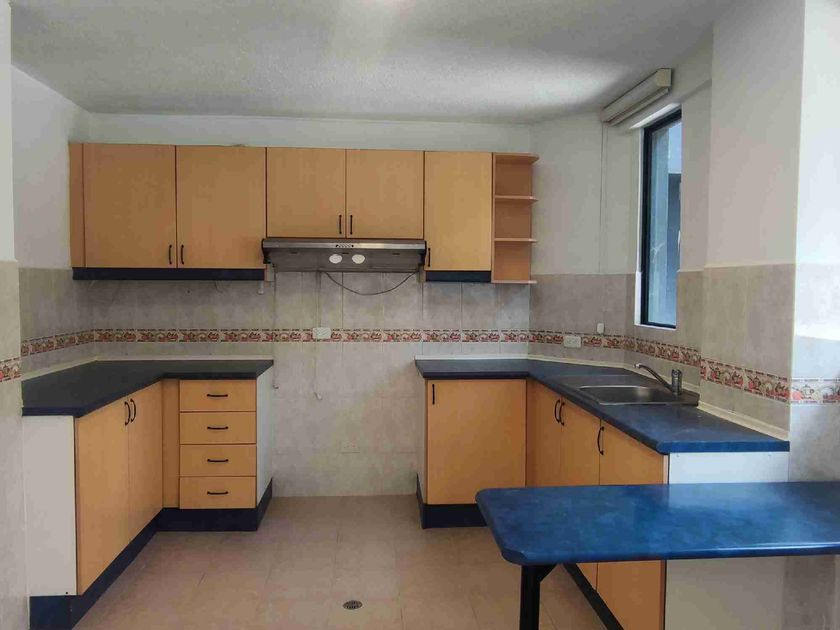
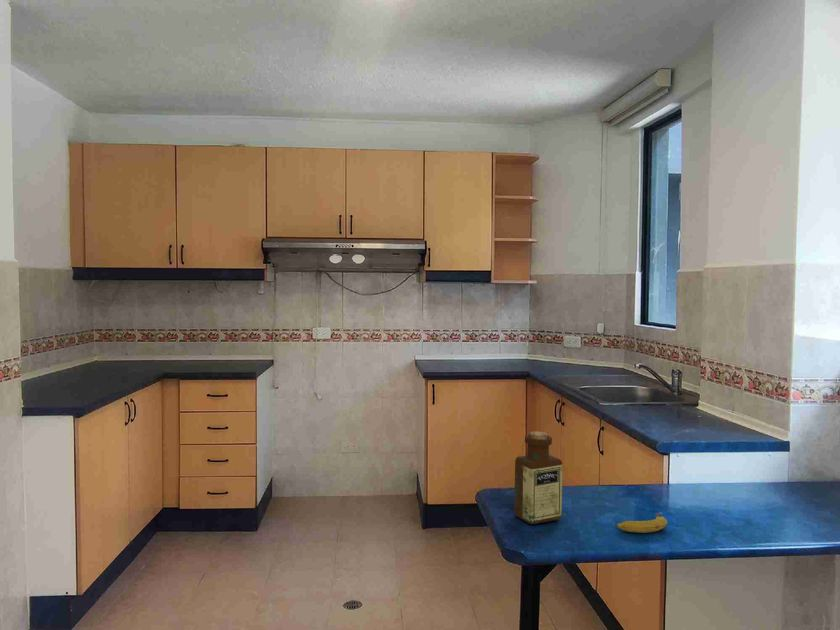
+ banana [616,511,668,534]
+ bottle [513,430,563,525]
